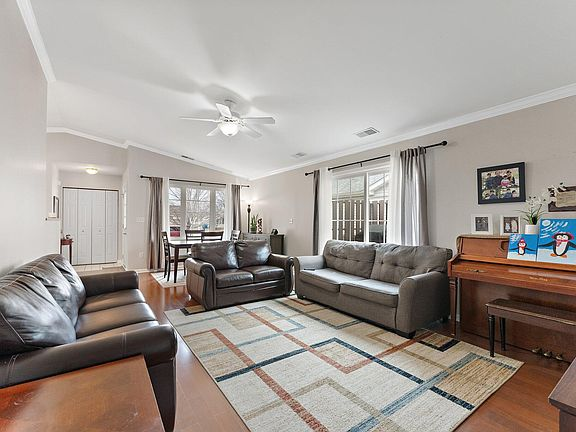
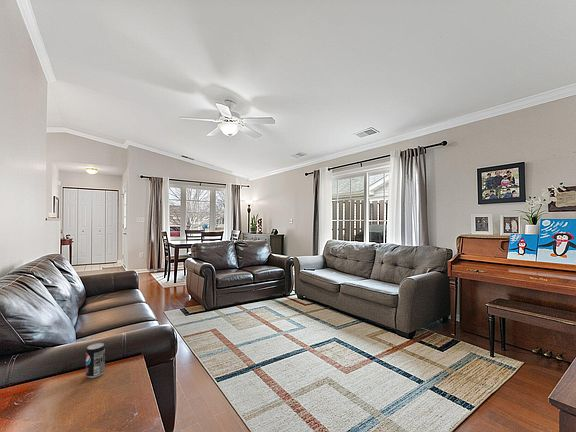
+ beverage can [85,342,106,379]
